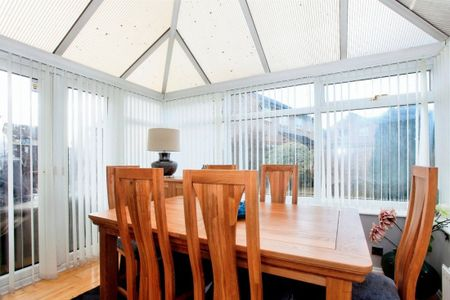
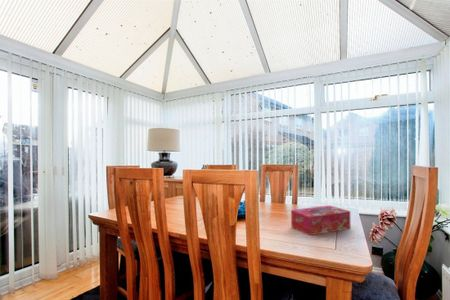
+ tissue box [290,205,352,236]
